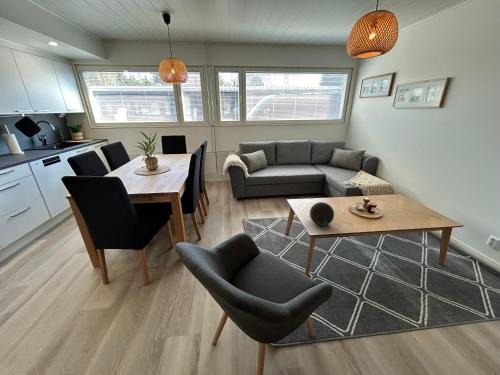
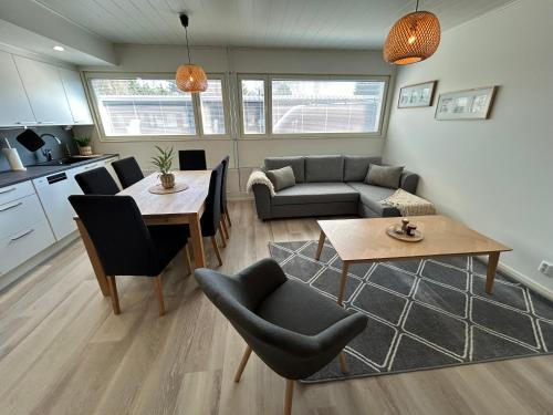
- decorative orb [309,201,335,227]
